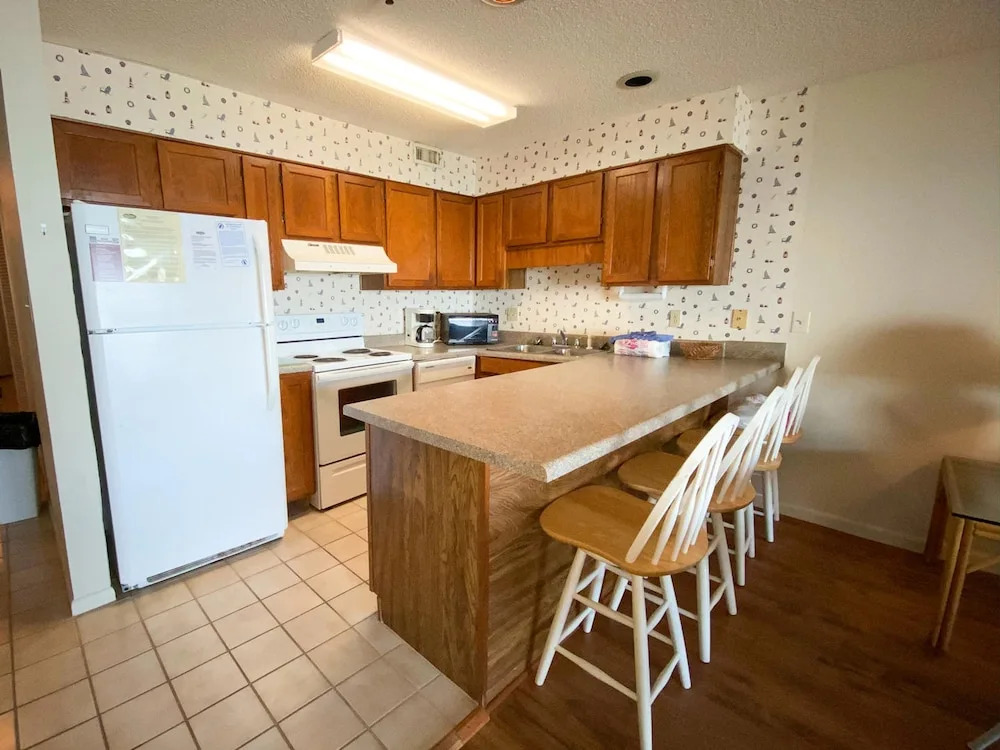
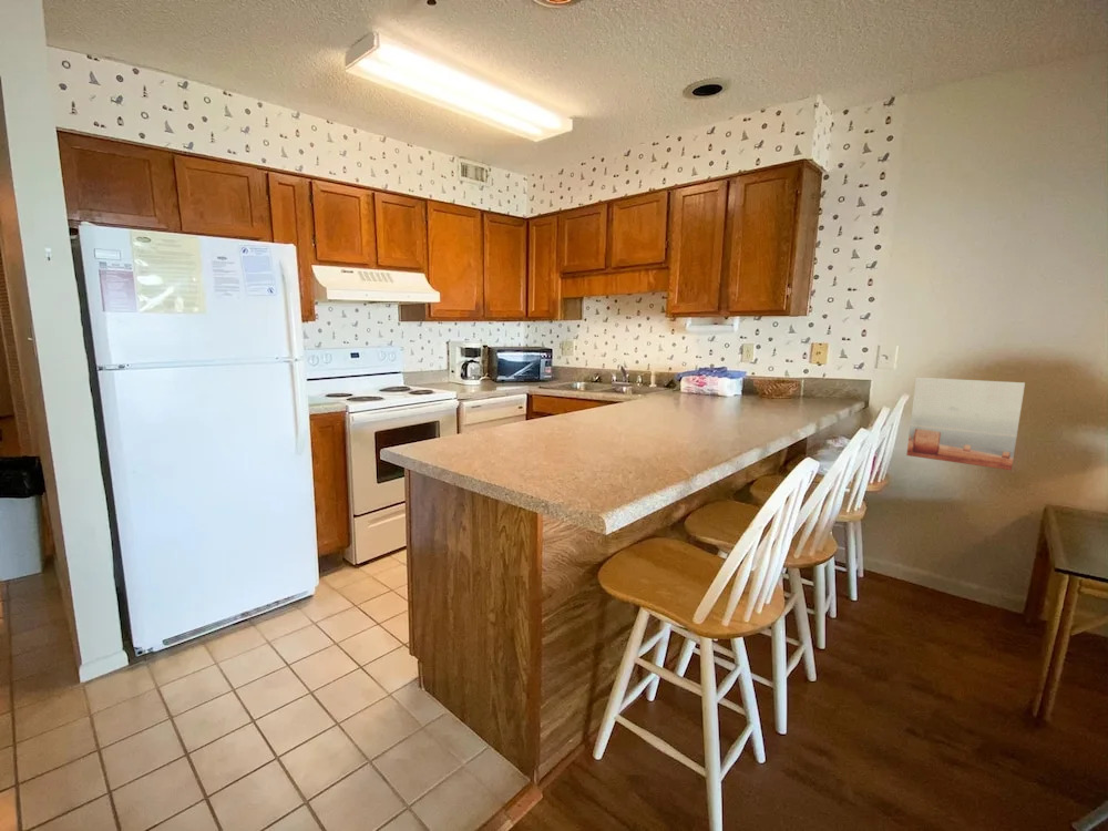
+ wall art [905,377,1026,471]
